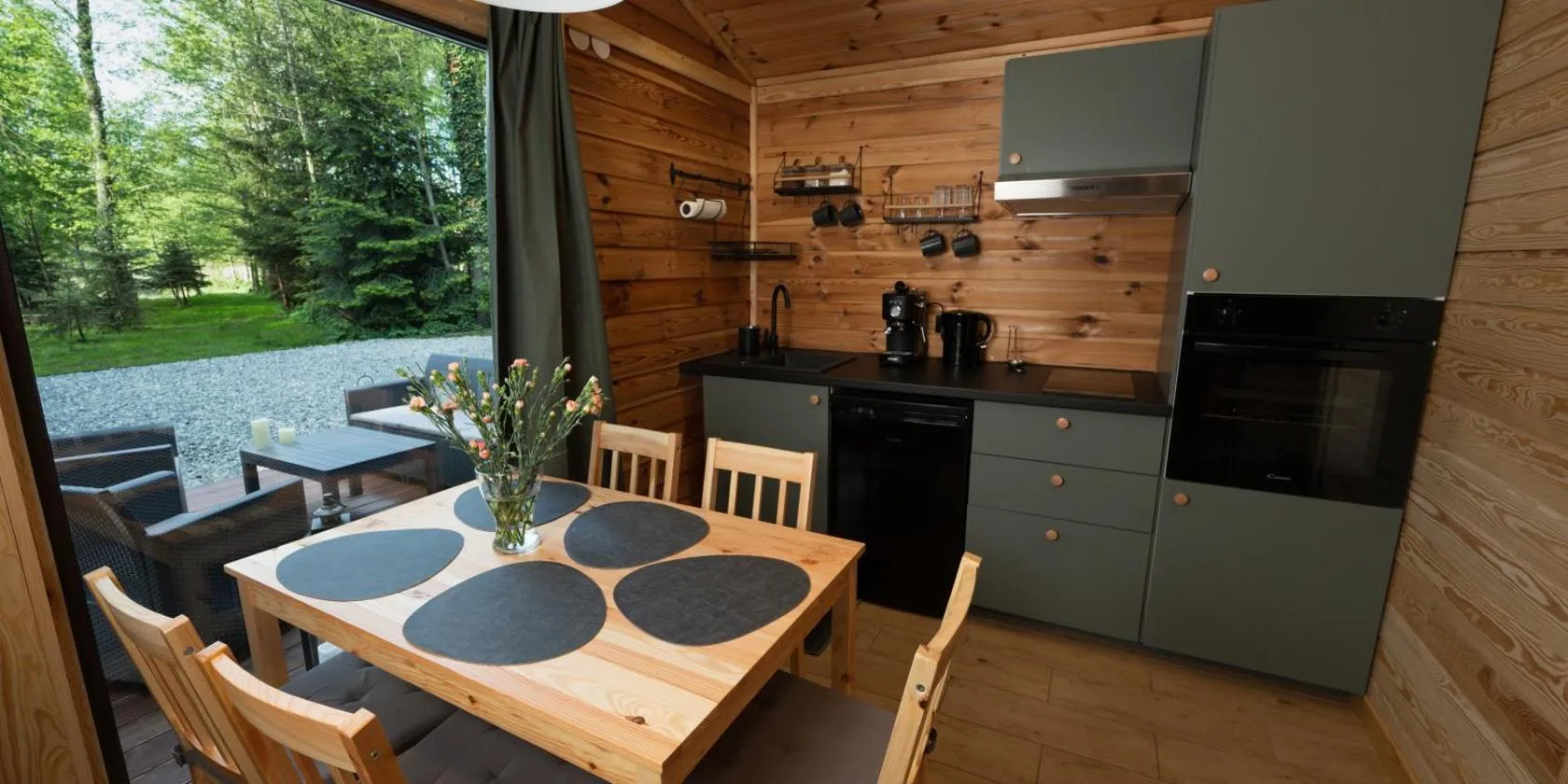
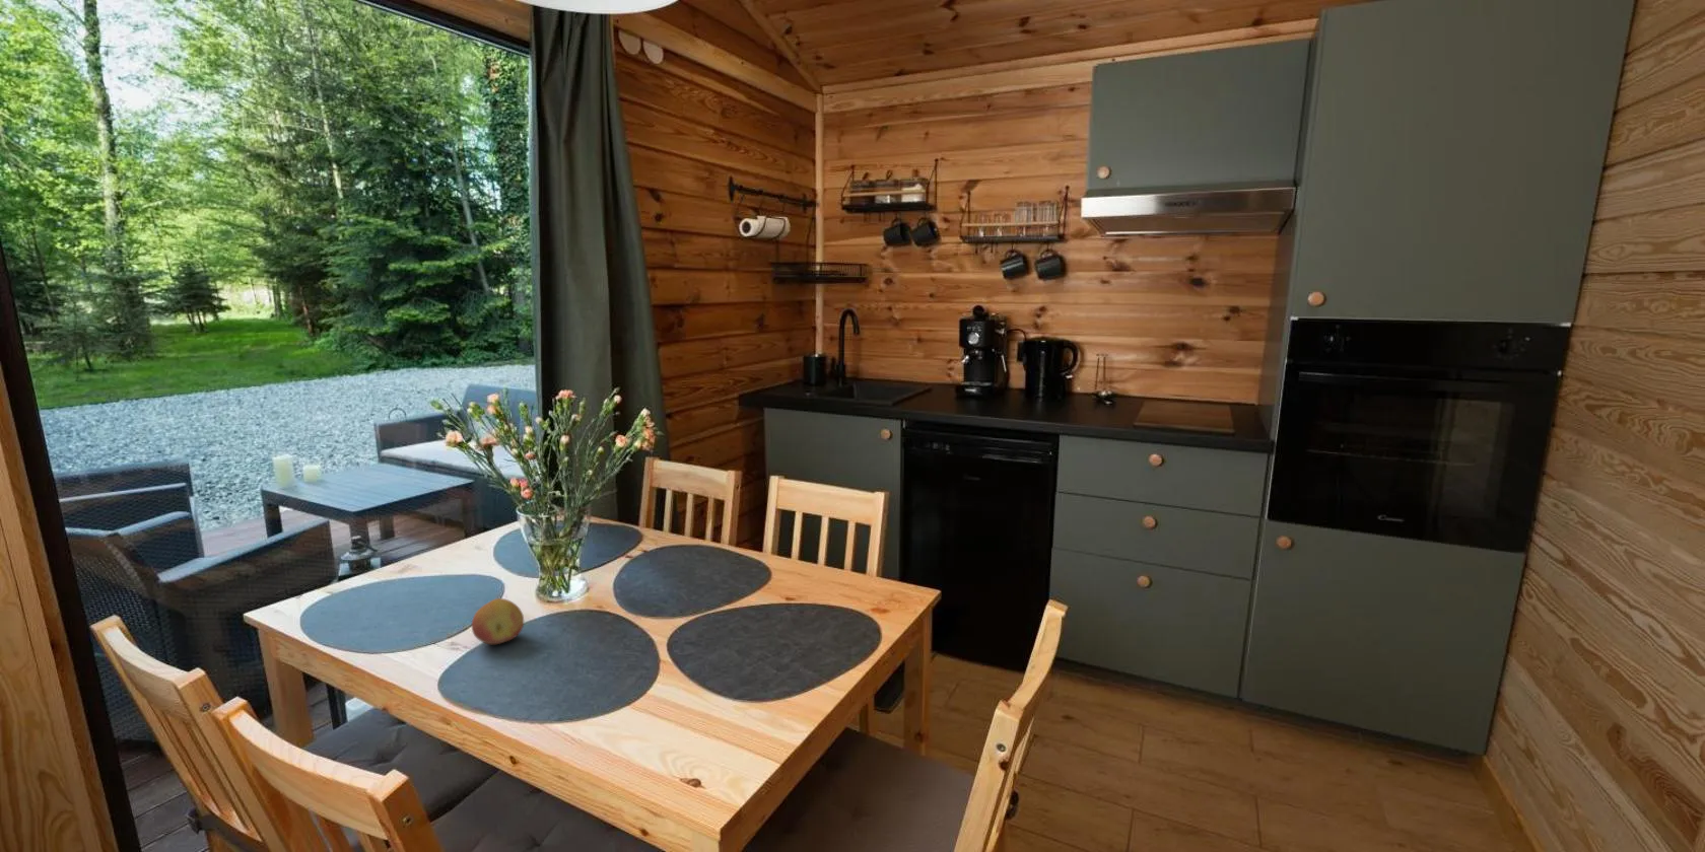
+ fruit [471,598,525,646]
